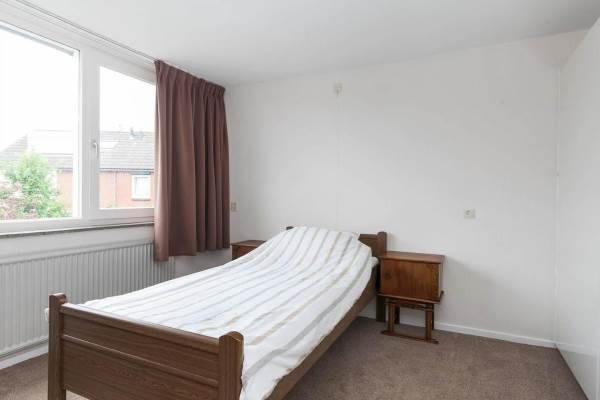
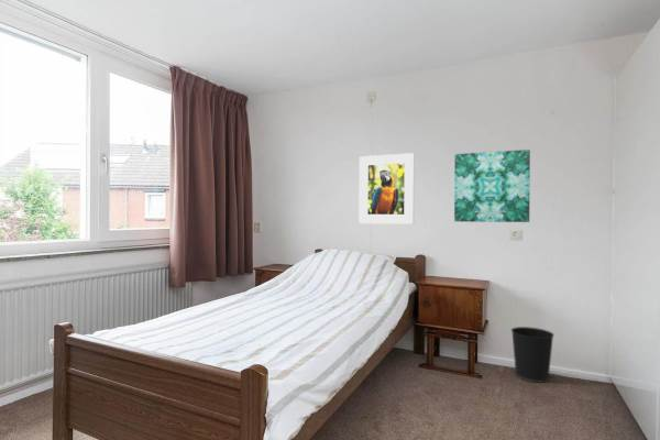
+ wall art [453,148,531,223]
+ wastebasket [510,326,556,383]
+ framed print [359,152,416,226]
